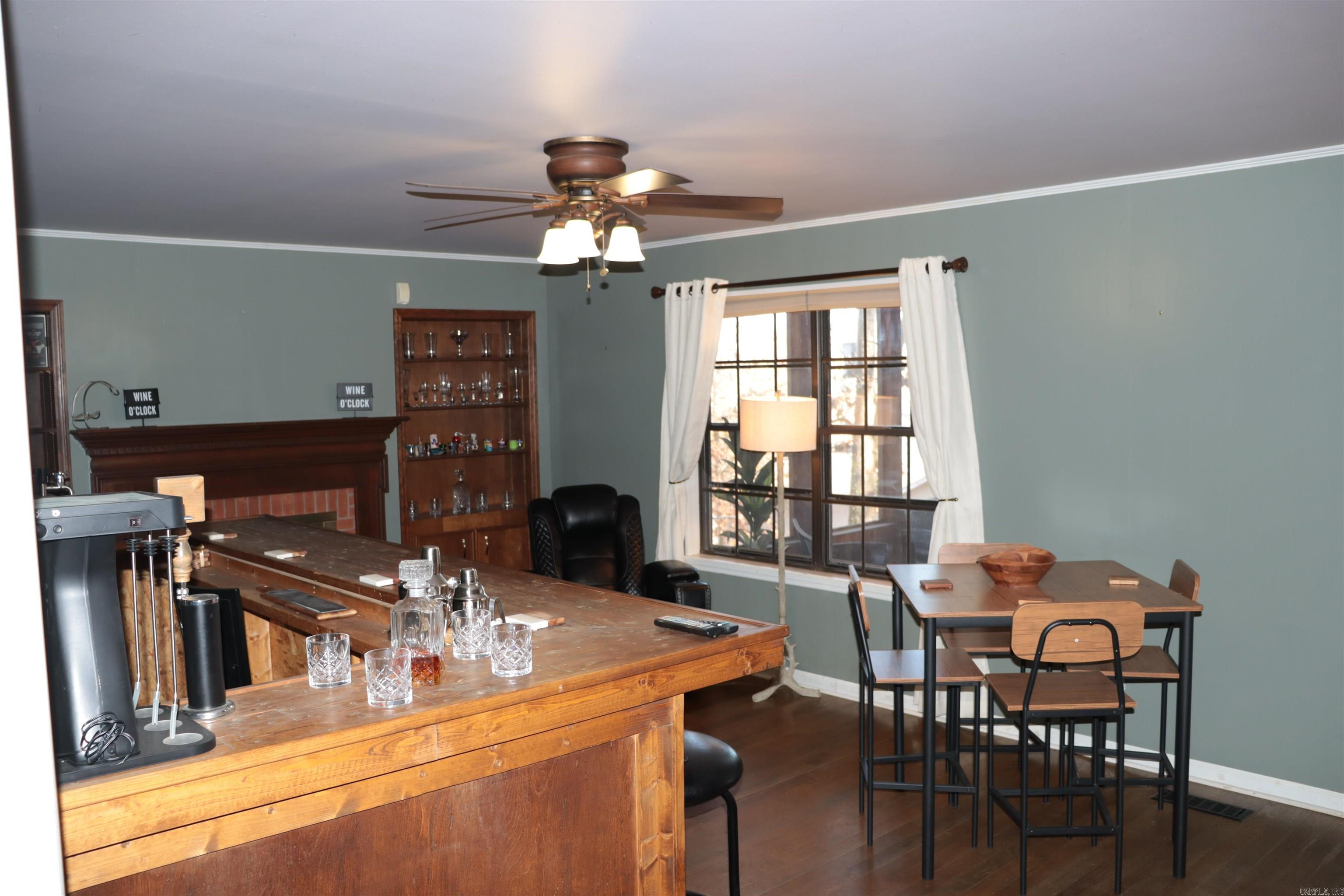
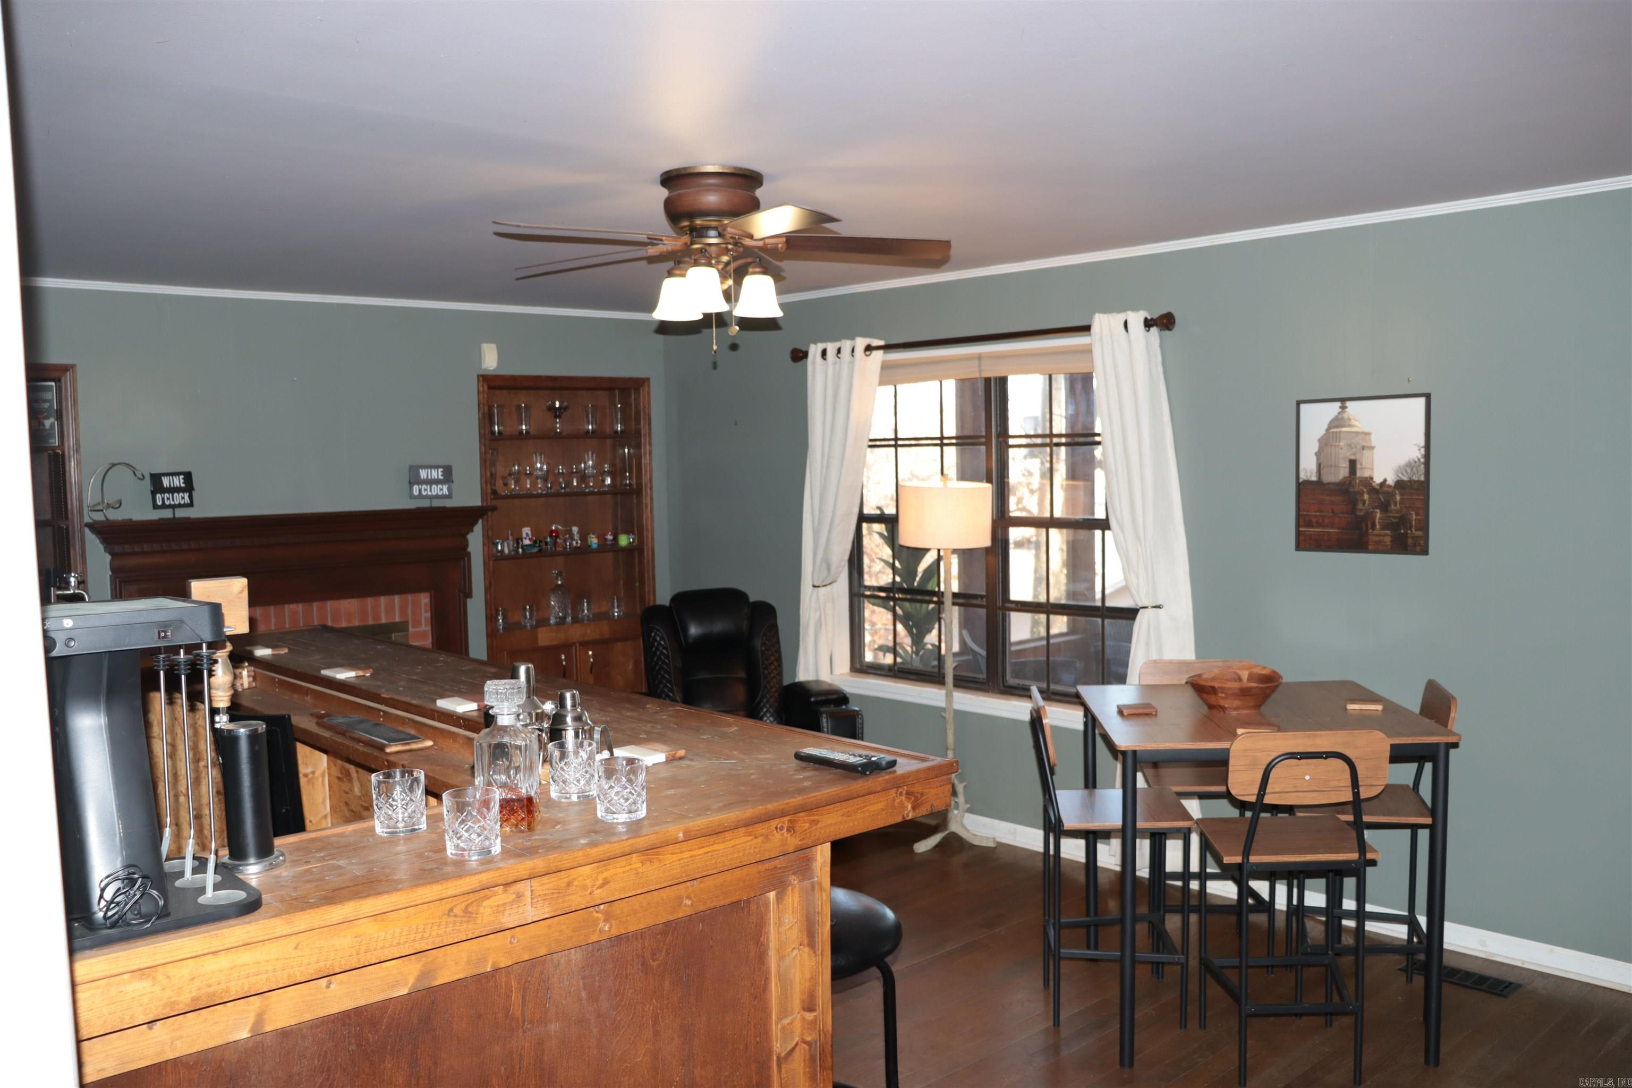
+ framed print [1294,392,1432,556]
